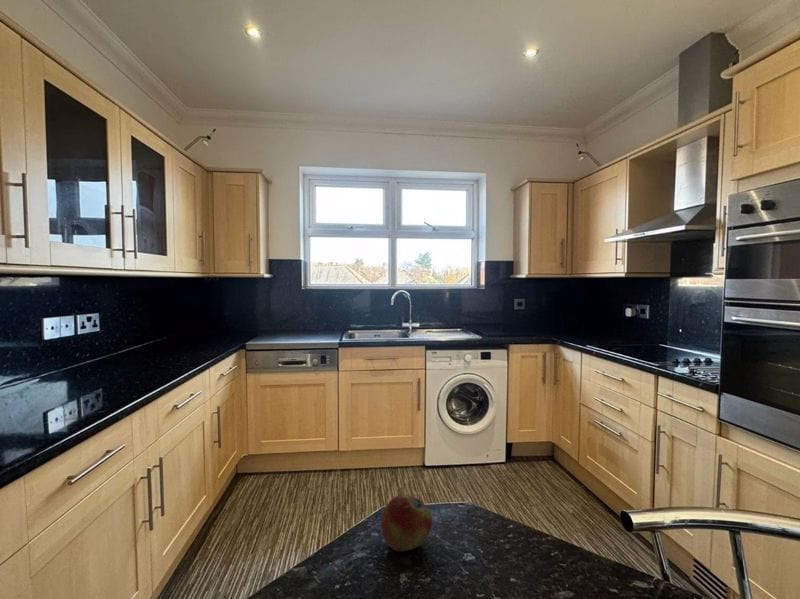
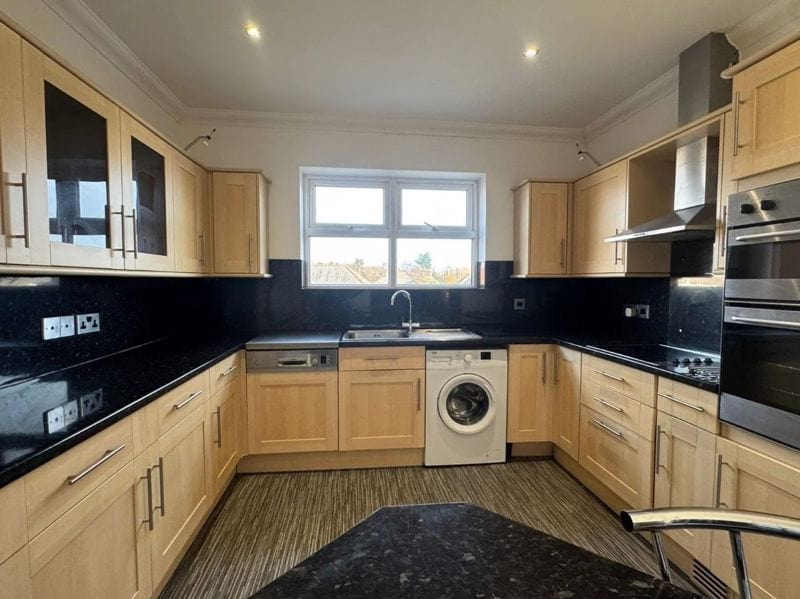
- fruit [380,493,433,553]
